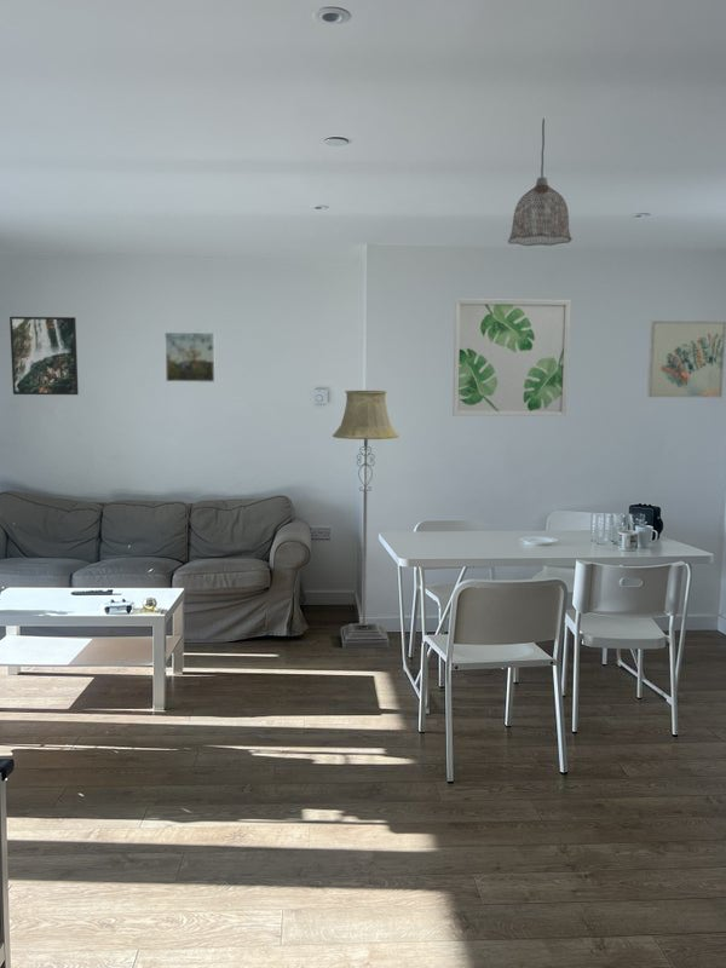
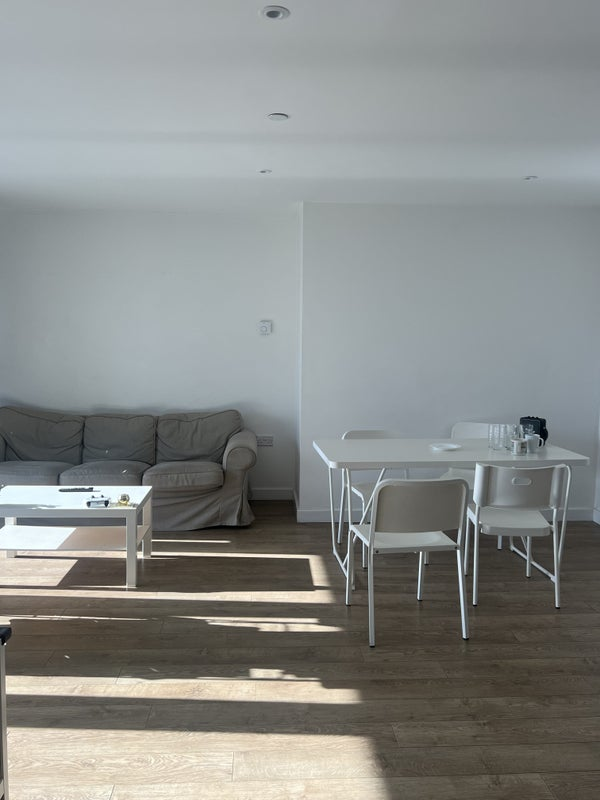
- wall art [451,298,572,417]
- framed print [163,332,217,384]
- wall art [646,319,726,399]
- floor lamp [332,390,401,650]
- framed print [8,316,80,396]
- pendant lamp [507,117,574,247]
